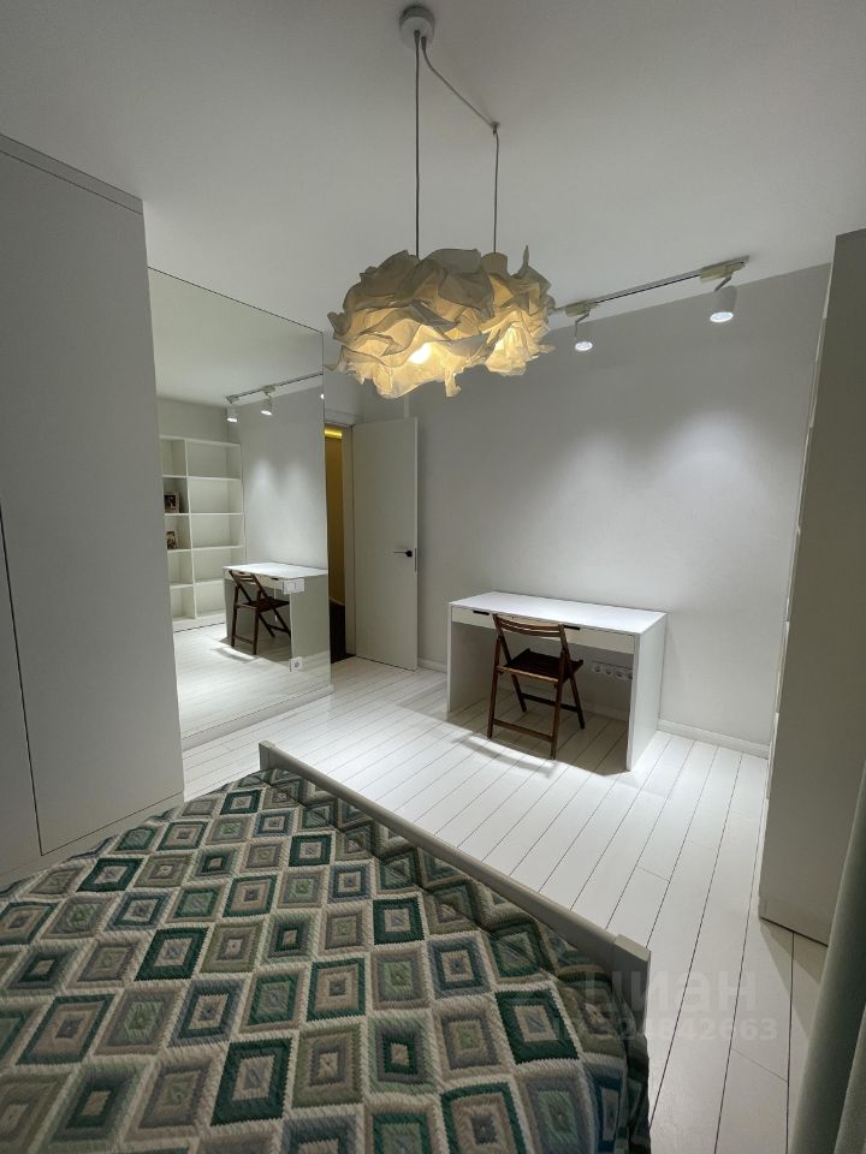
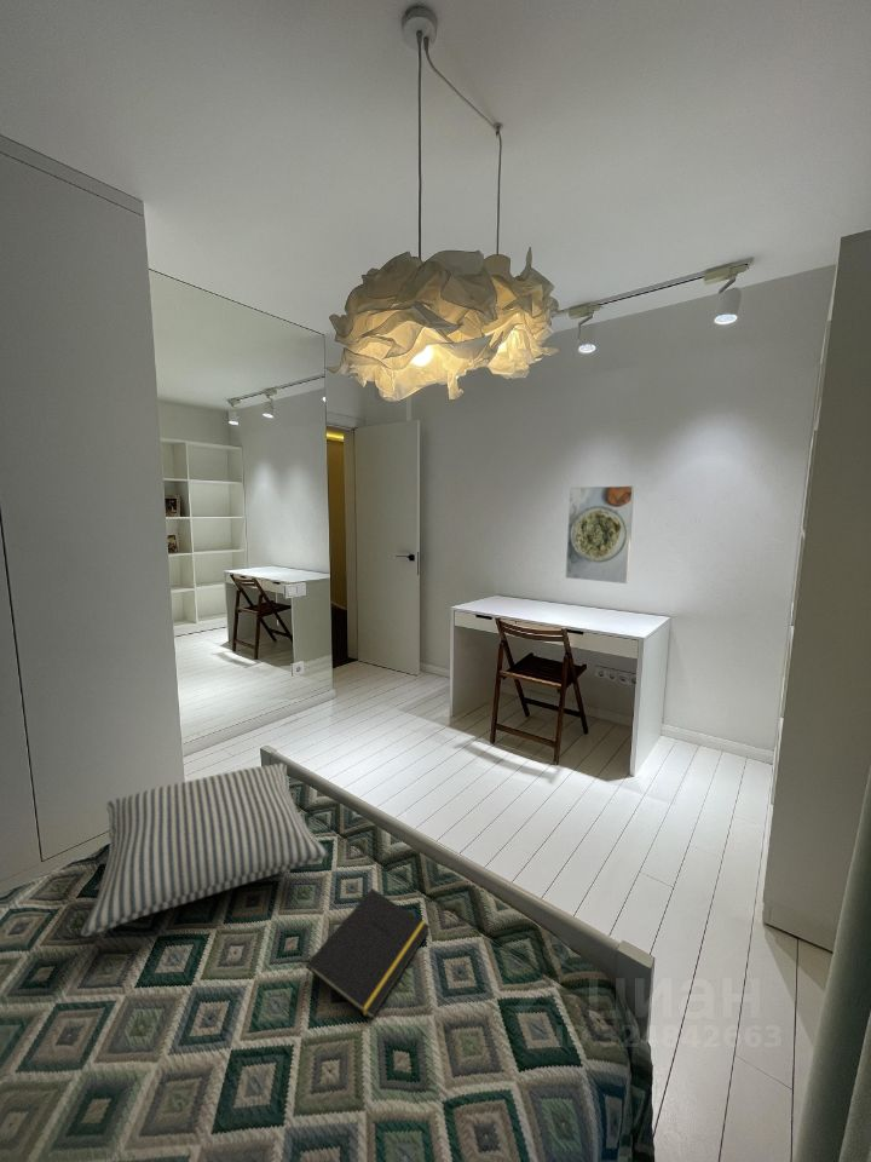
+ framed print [565,484,635,585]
+ pillow [80,763,329,938]
+ notepad [304,887,432,1020]
